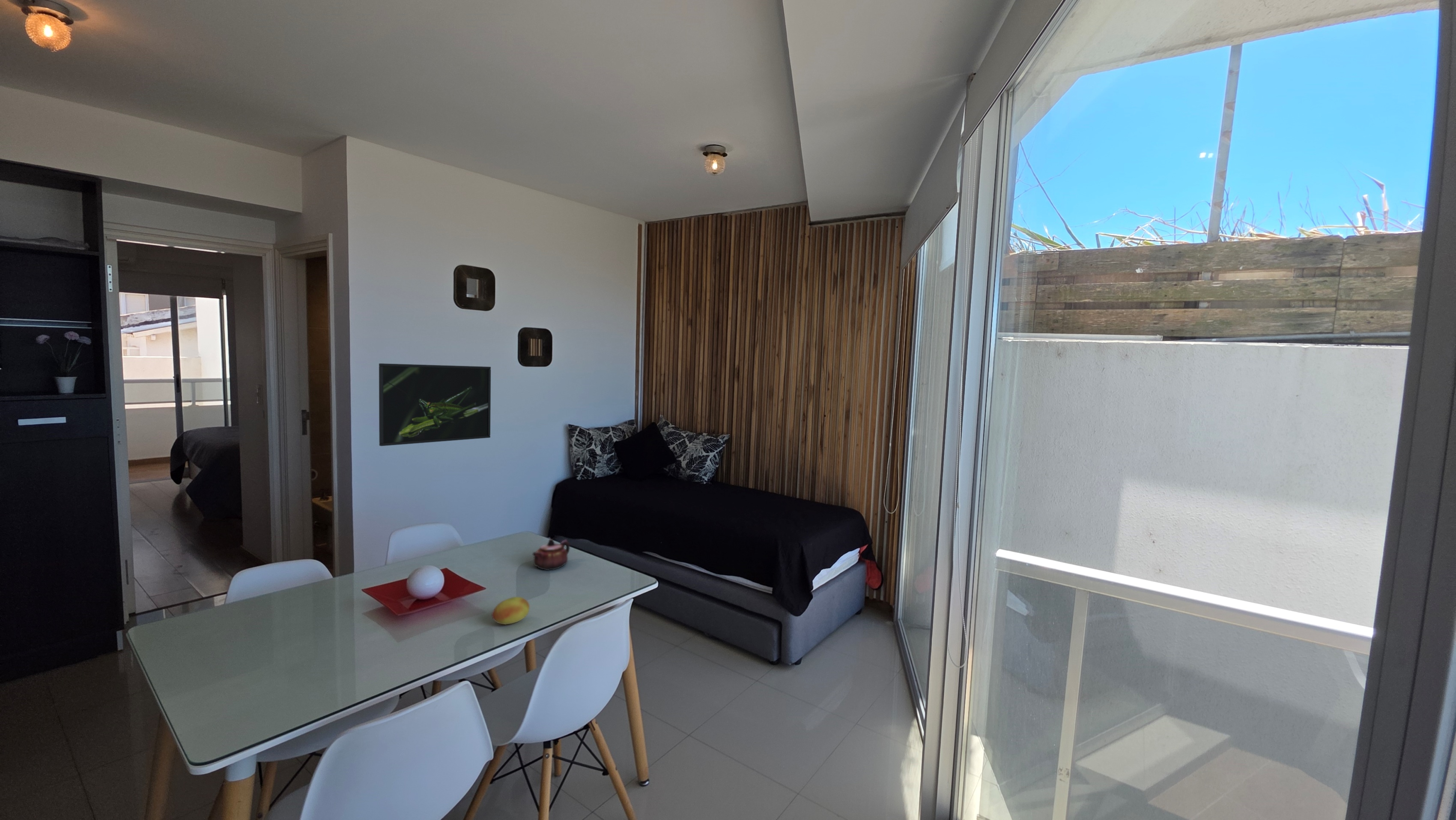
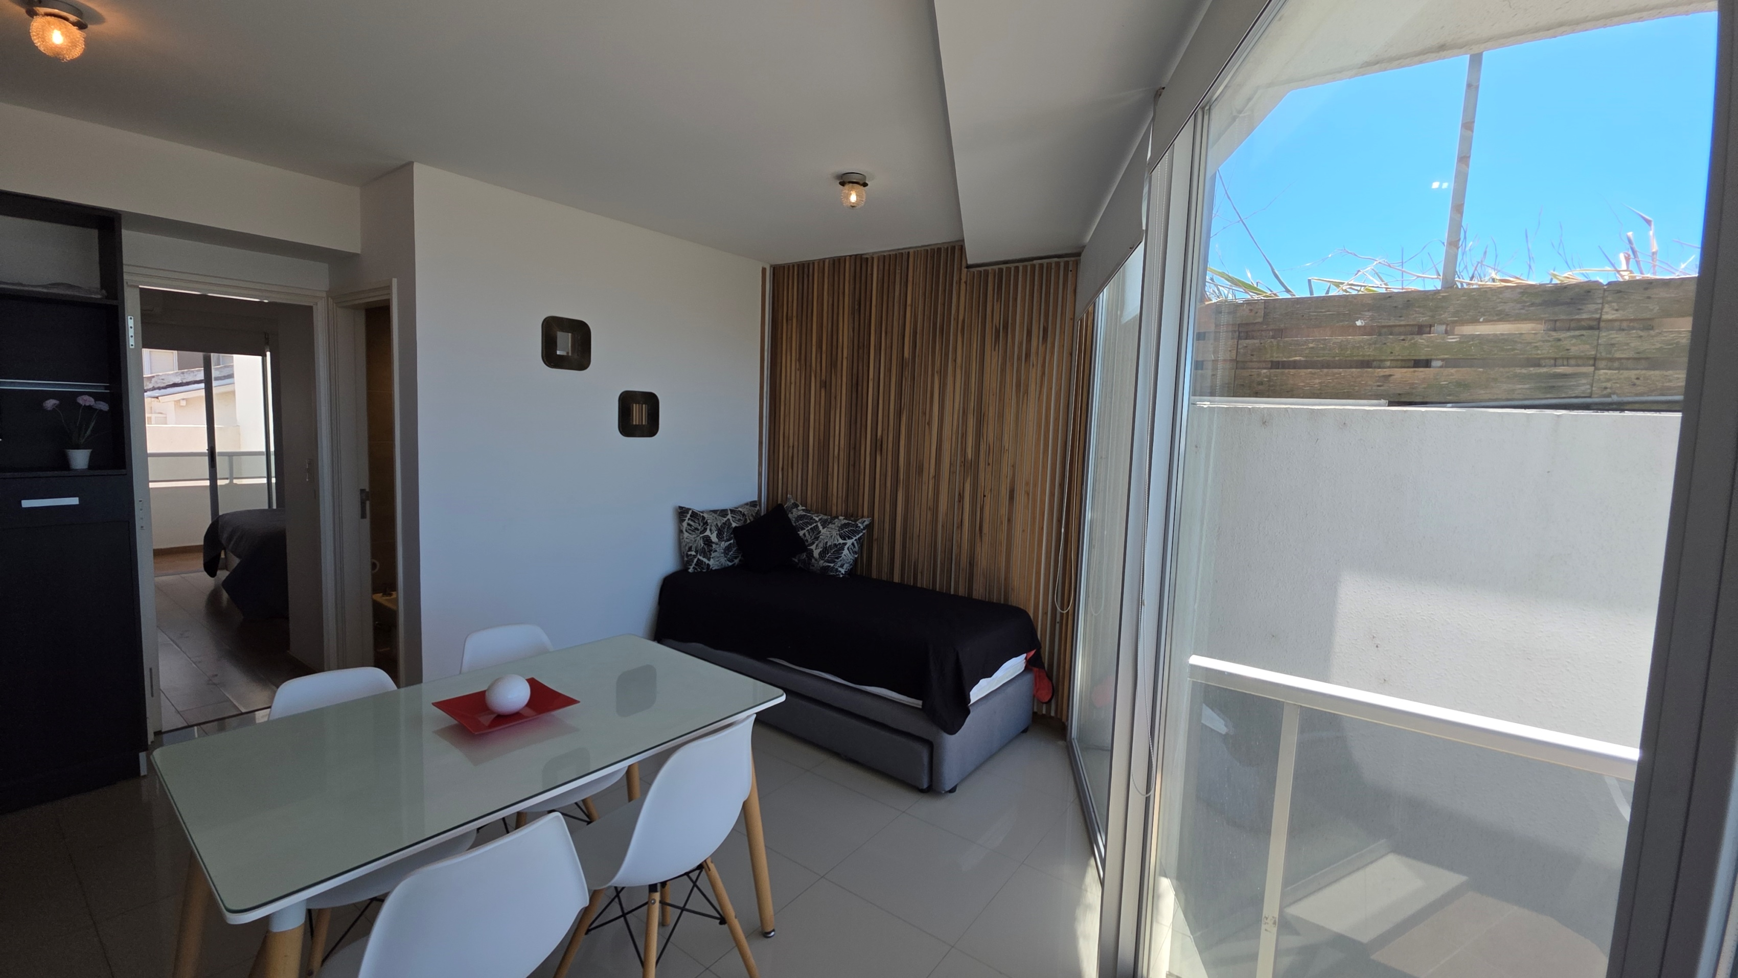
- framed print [379,363,491,446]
- teapot [532,539,570,571]
- fruit [492,596,530,625]
